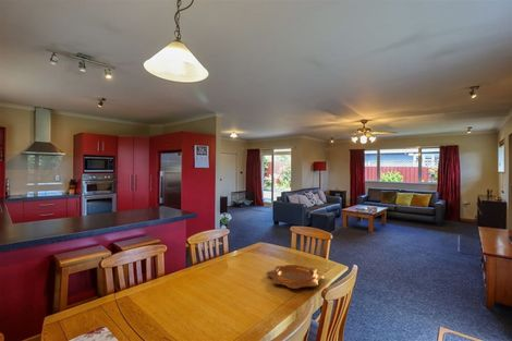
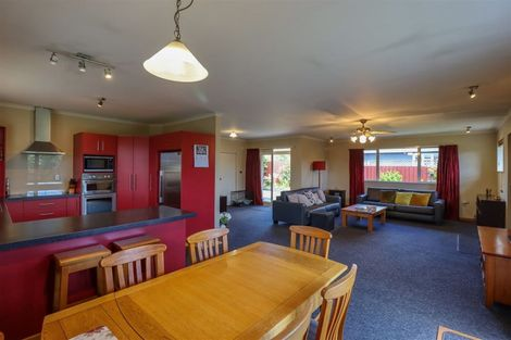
- decorative bowl [265,264,326,290]
